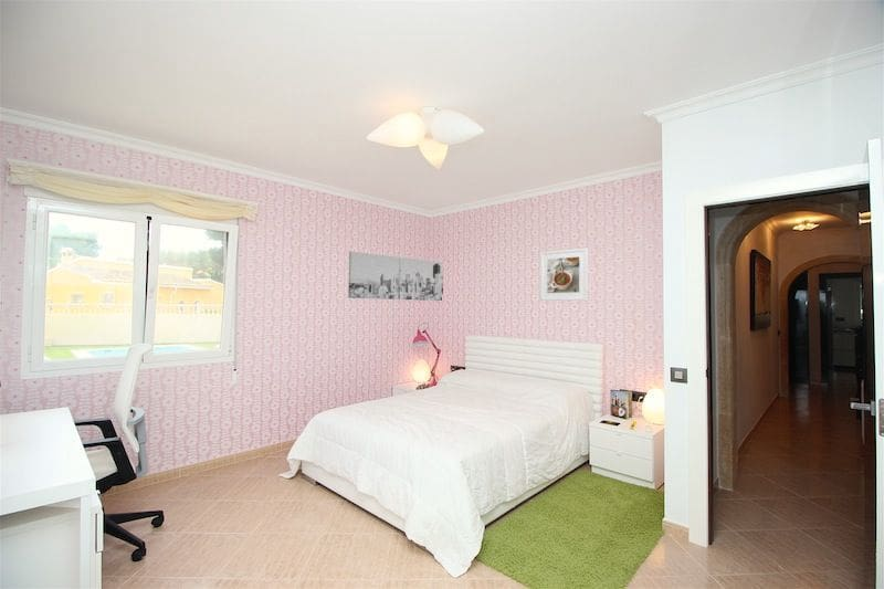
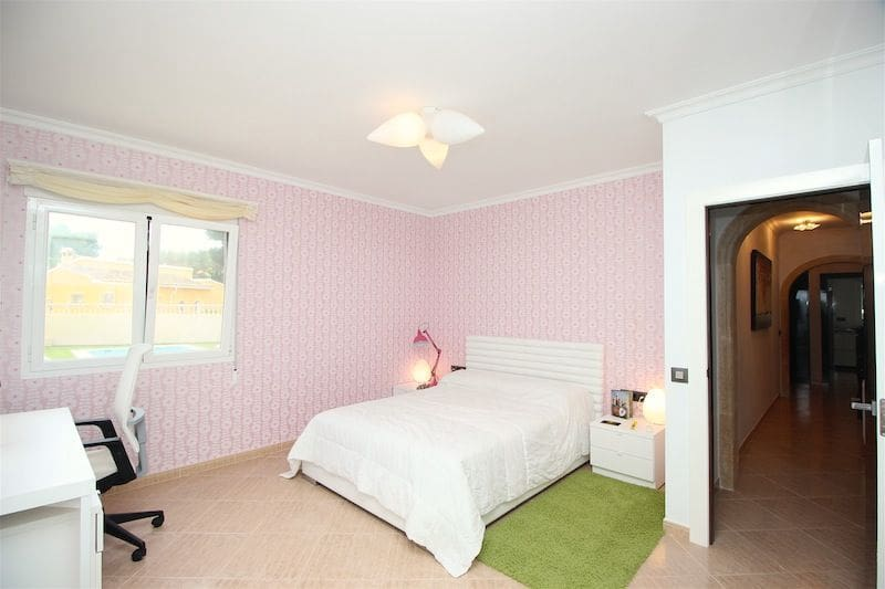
- wall art [347,251,443,302]
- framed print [539,248,589,302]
